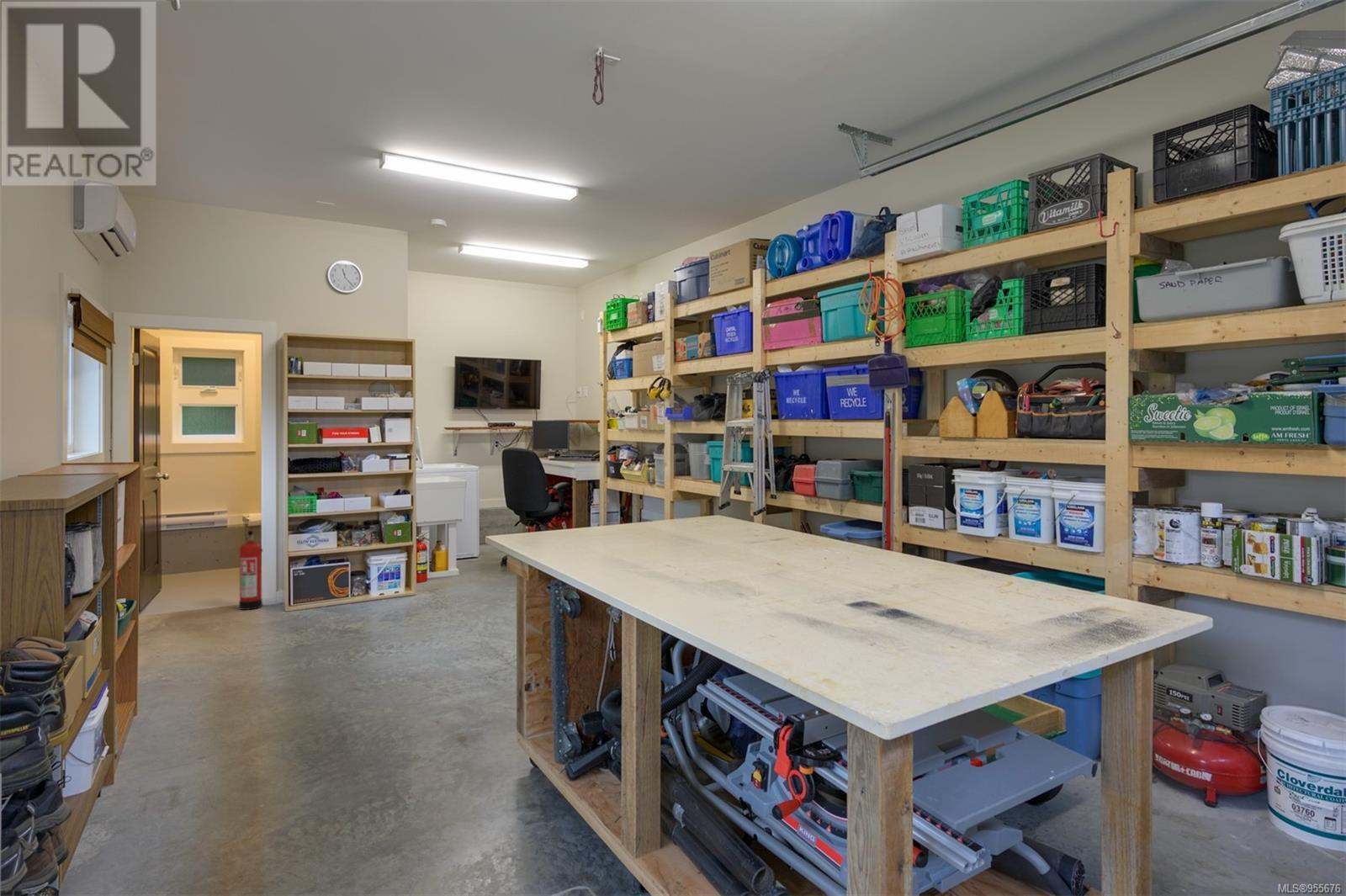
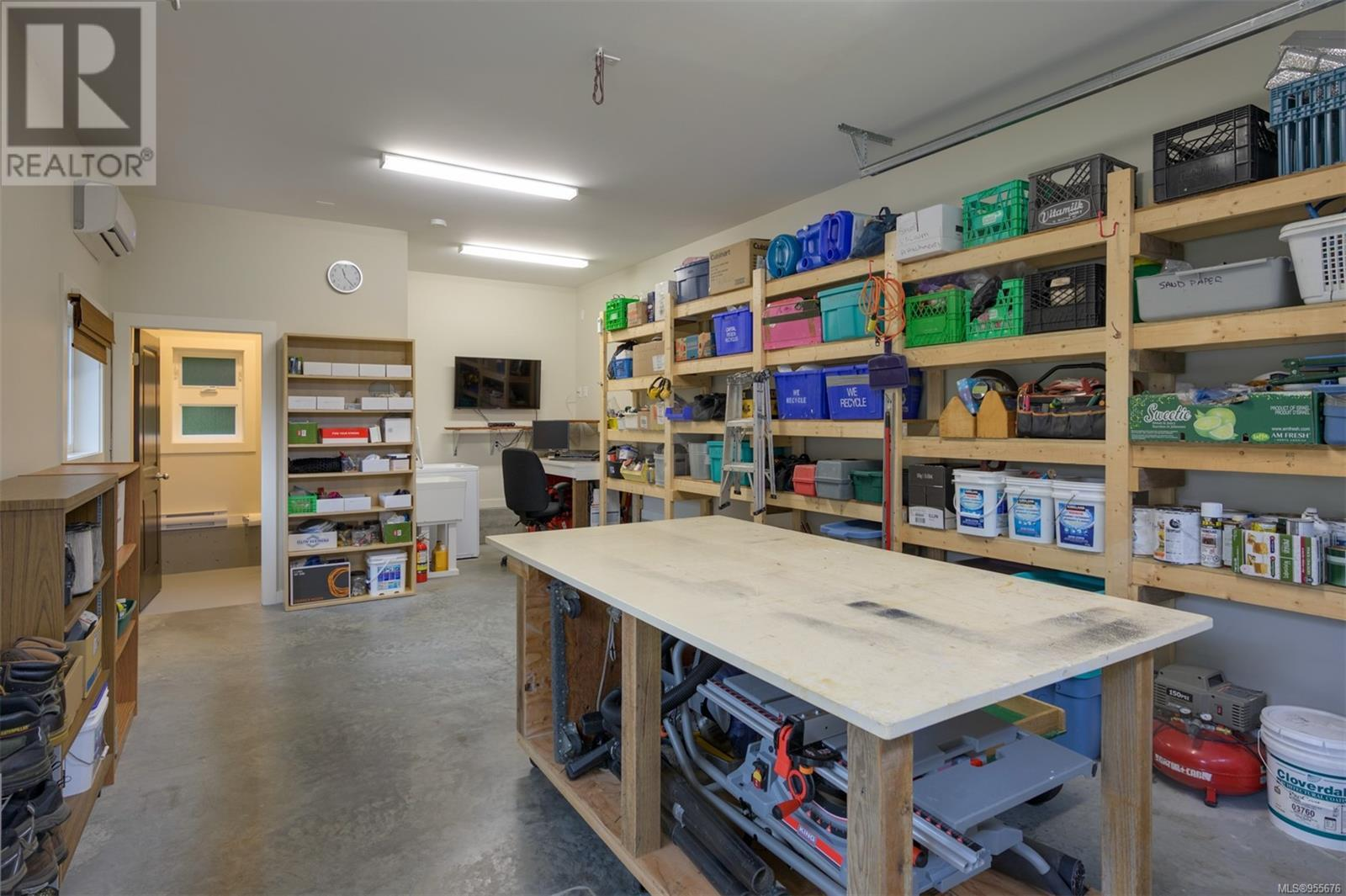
- fire extinguisher [238,529,263,611]
